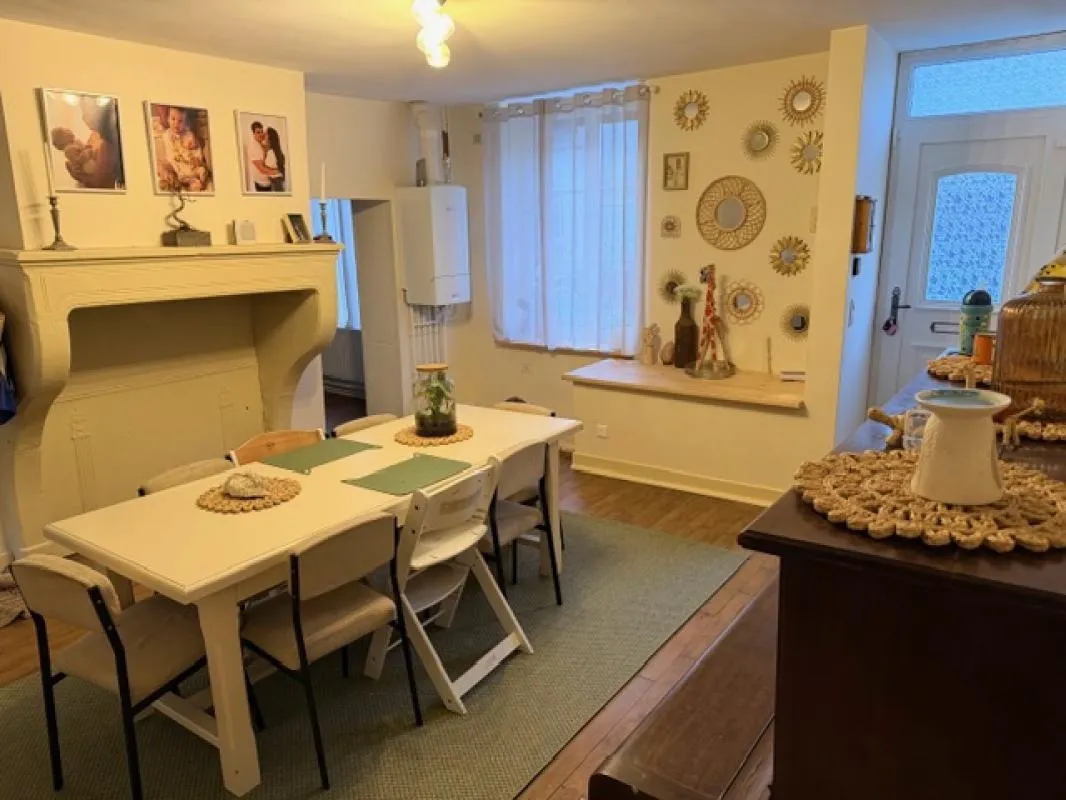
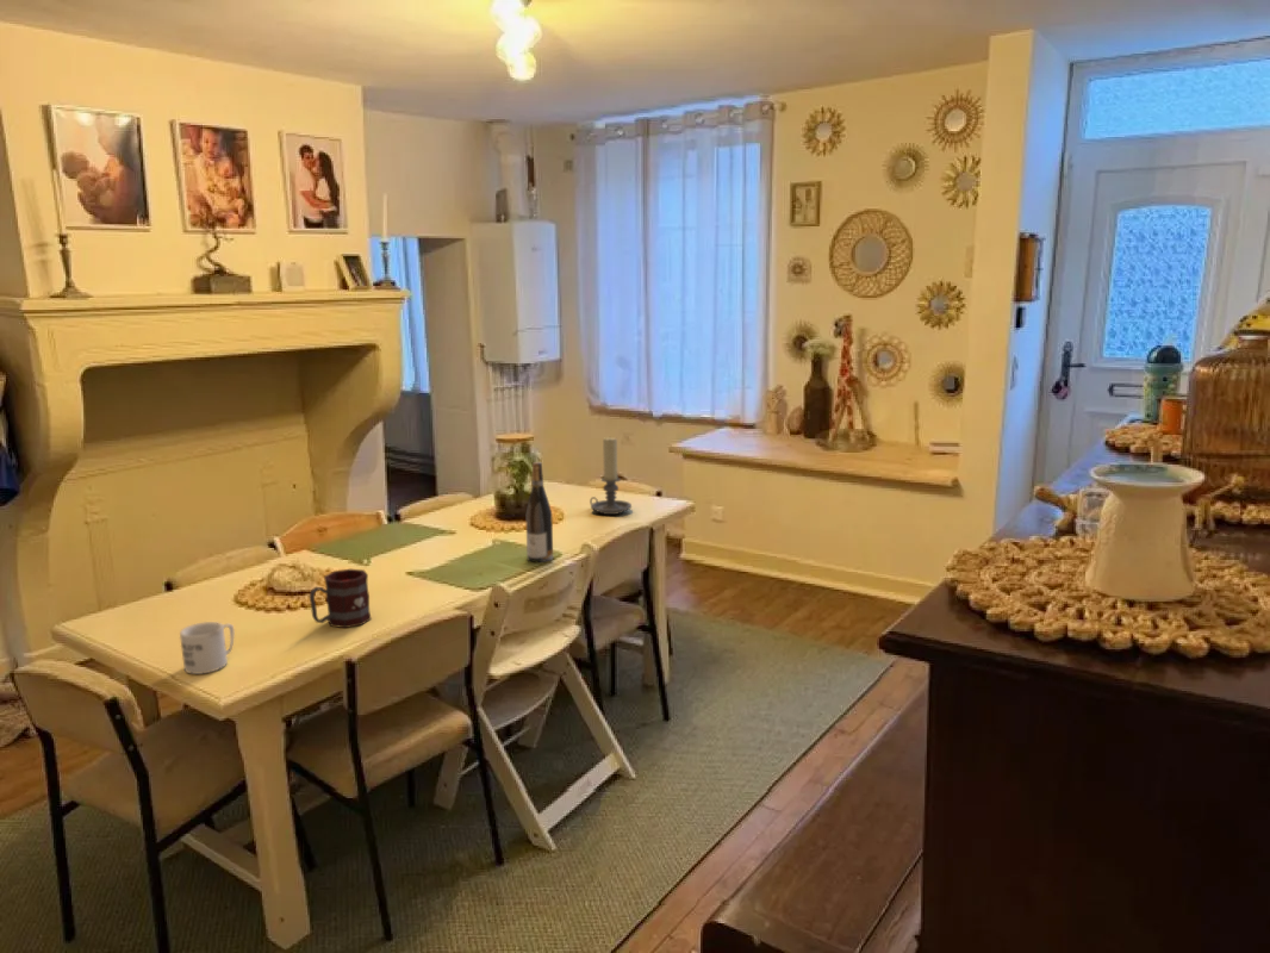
+ mug [179,621,235,675]
+ wine bottle [524,461,554,563]
+ candle holder [589,436,633,516]
+ mug [309,568,373,629]
